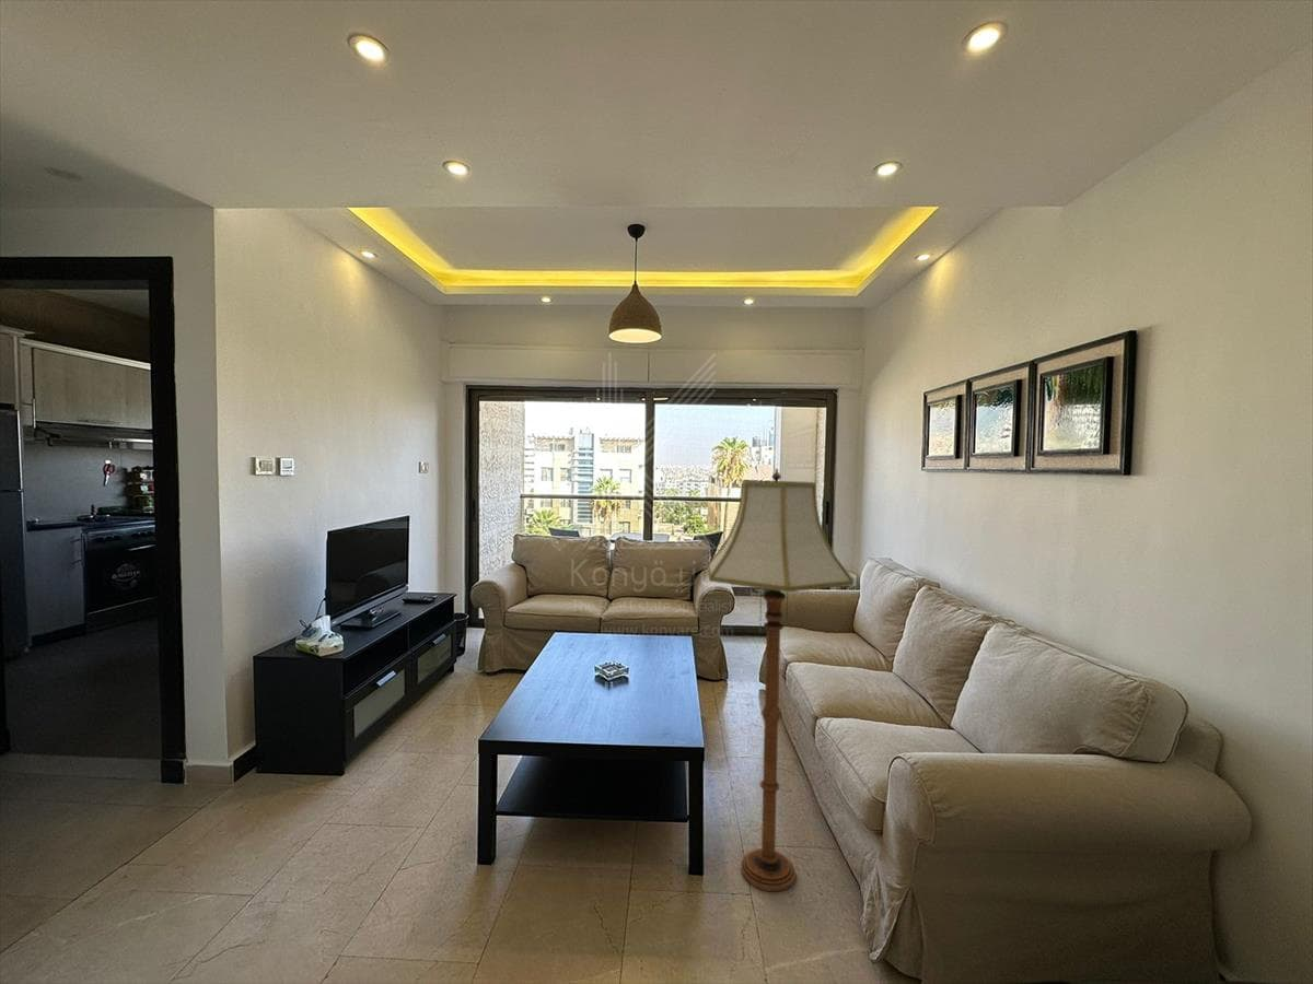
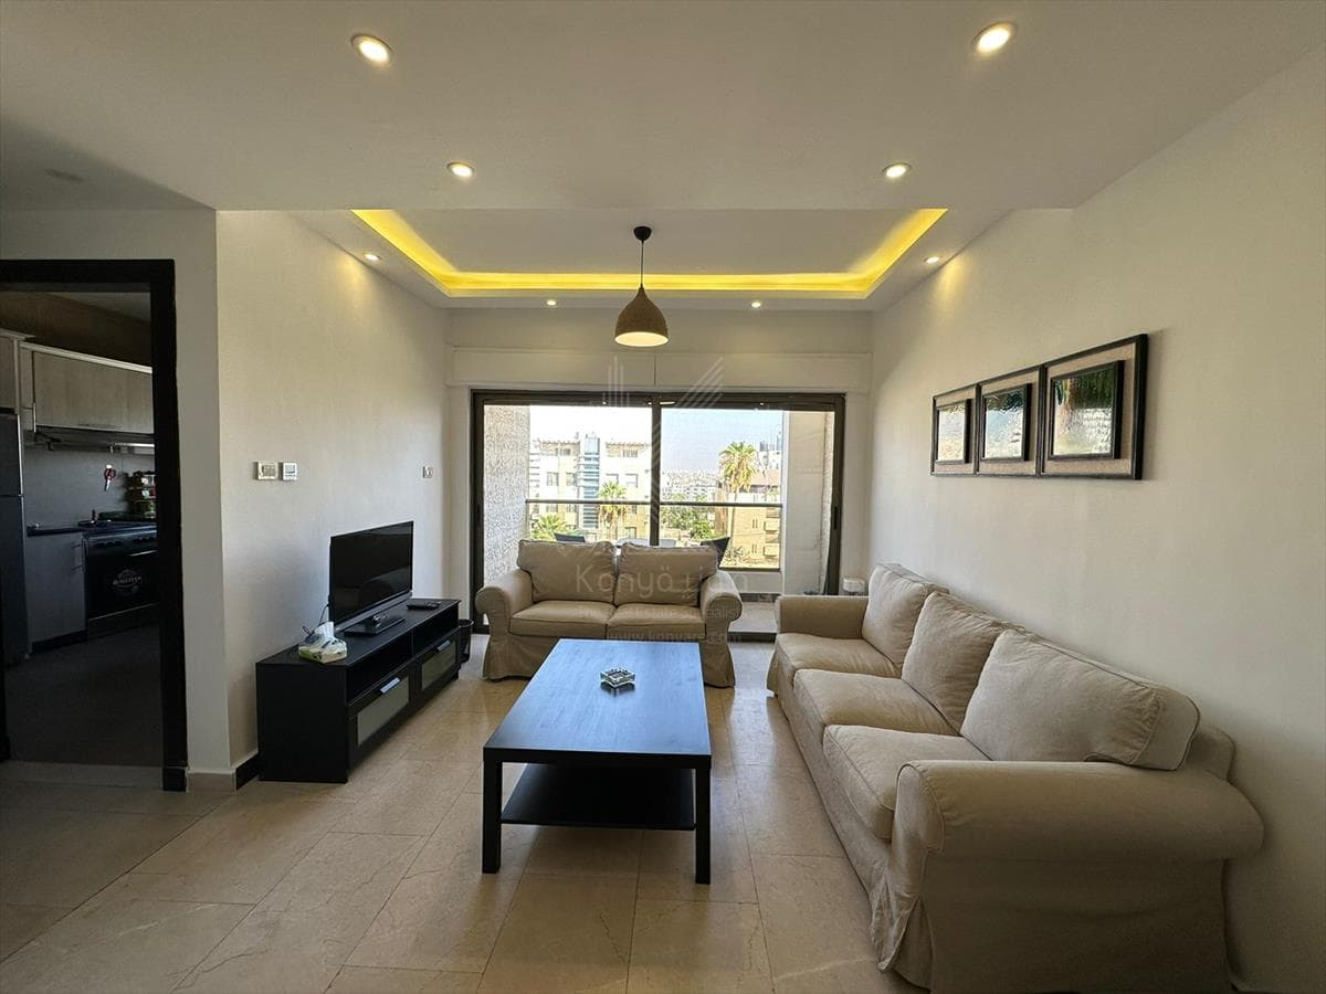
- floor lamp [707,467,855,892]
